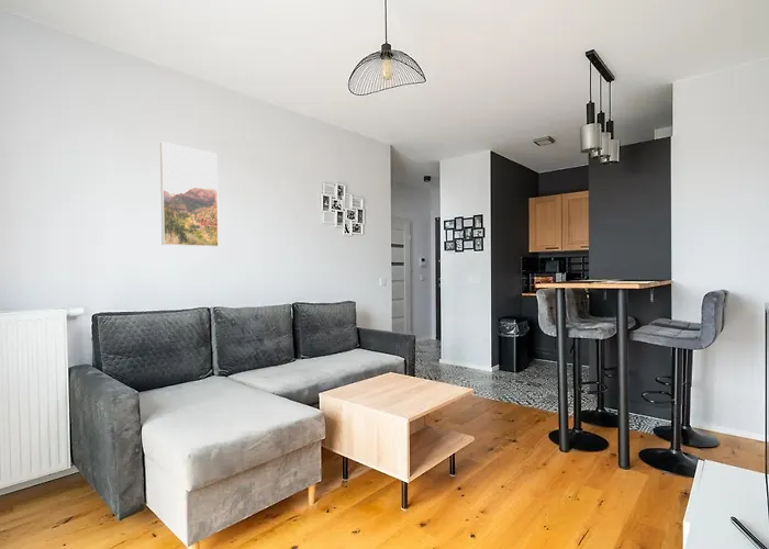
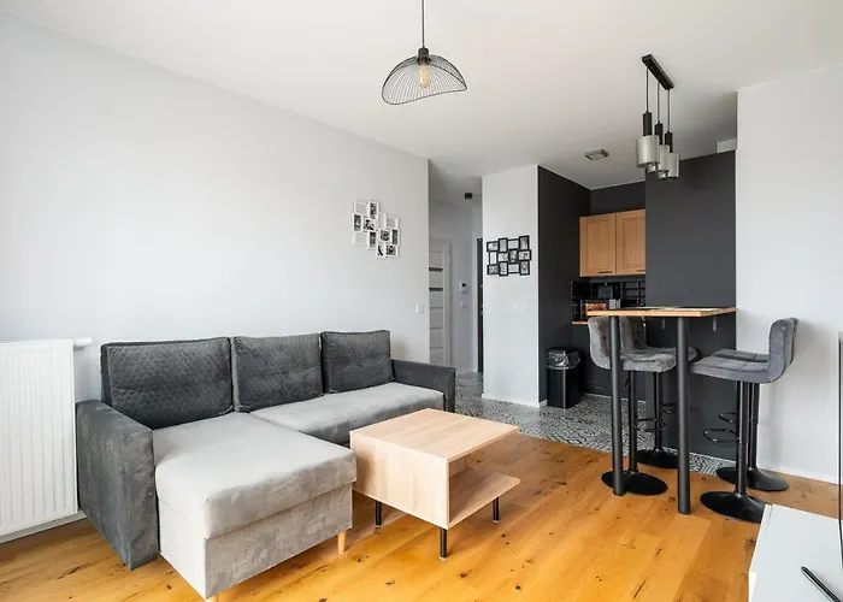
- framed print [159,141,220,248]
